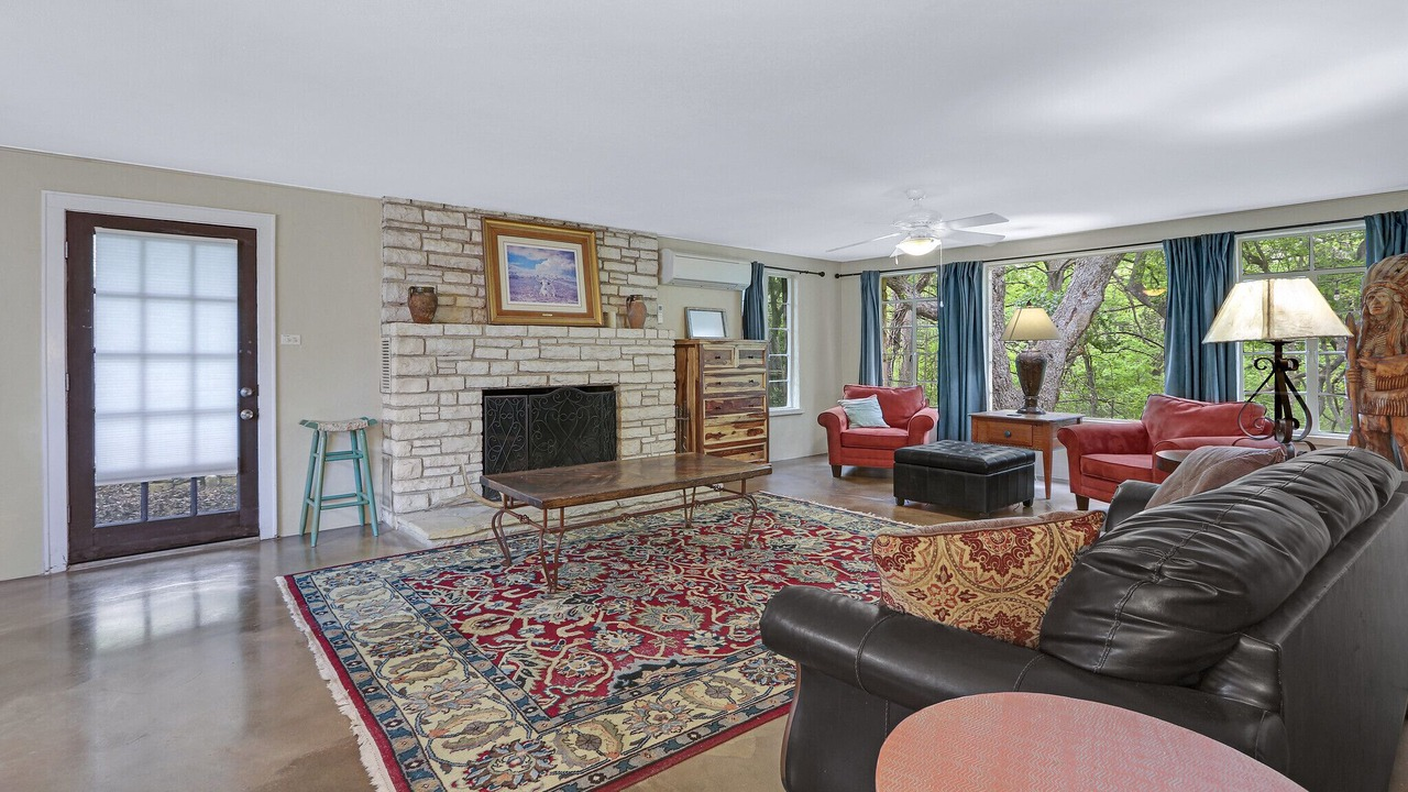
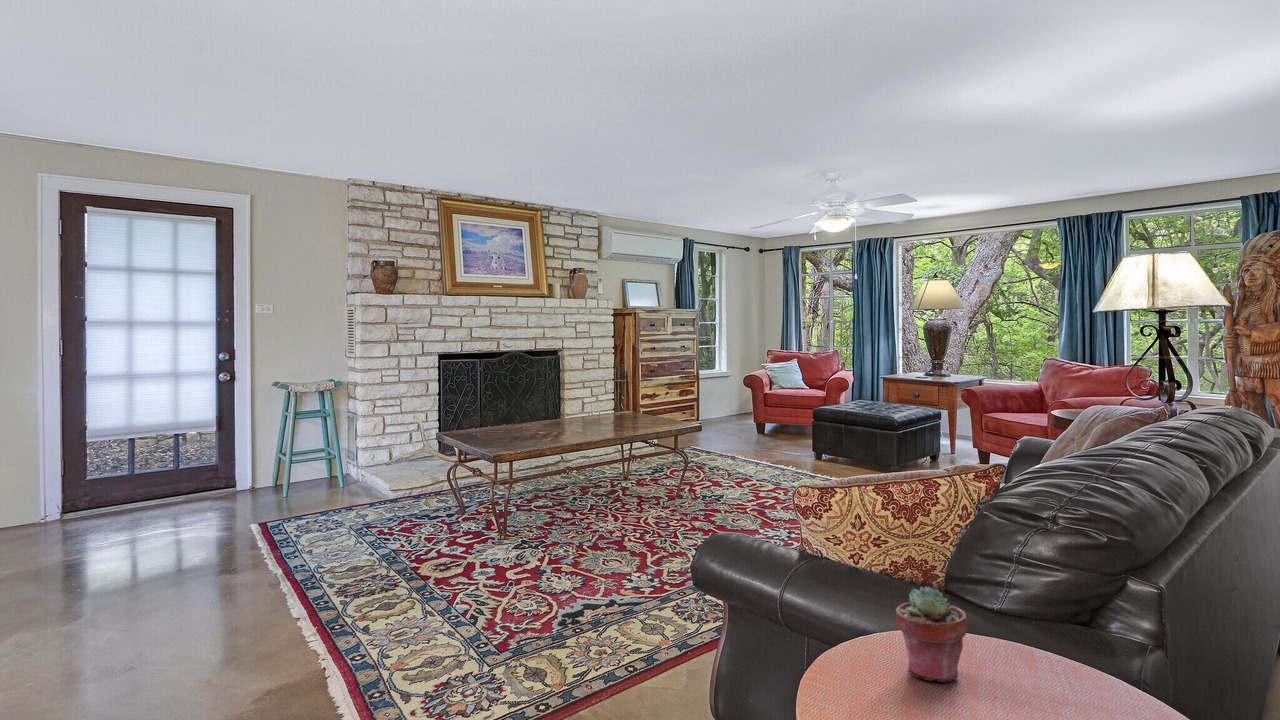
+ potted succulent [895,585,969,683]
